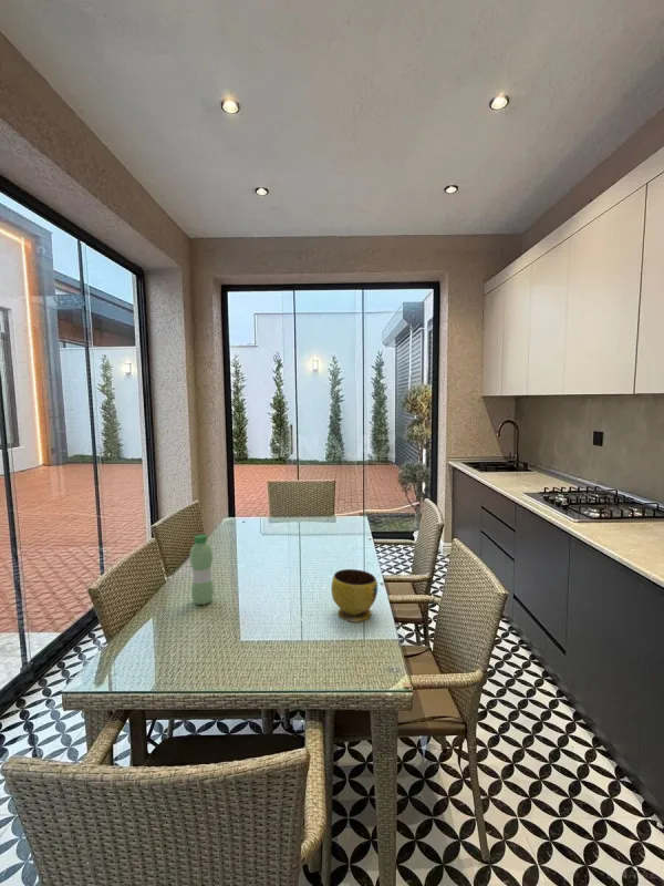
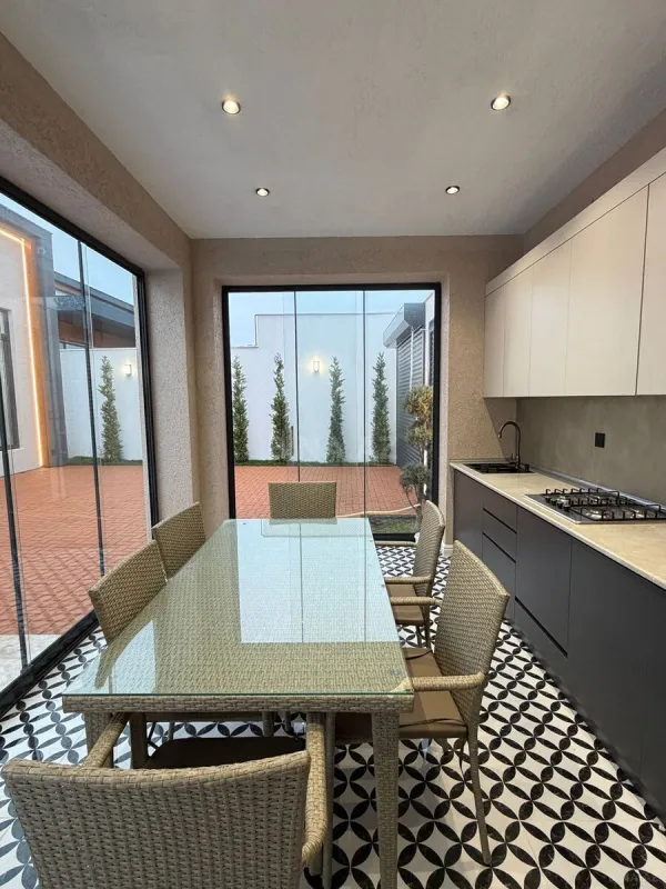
- bowl [331,568,378,624]
- water bottle [188,534,215,606]
